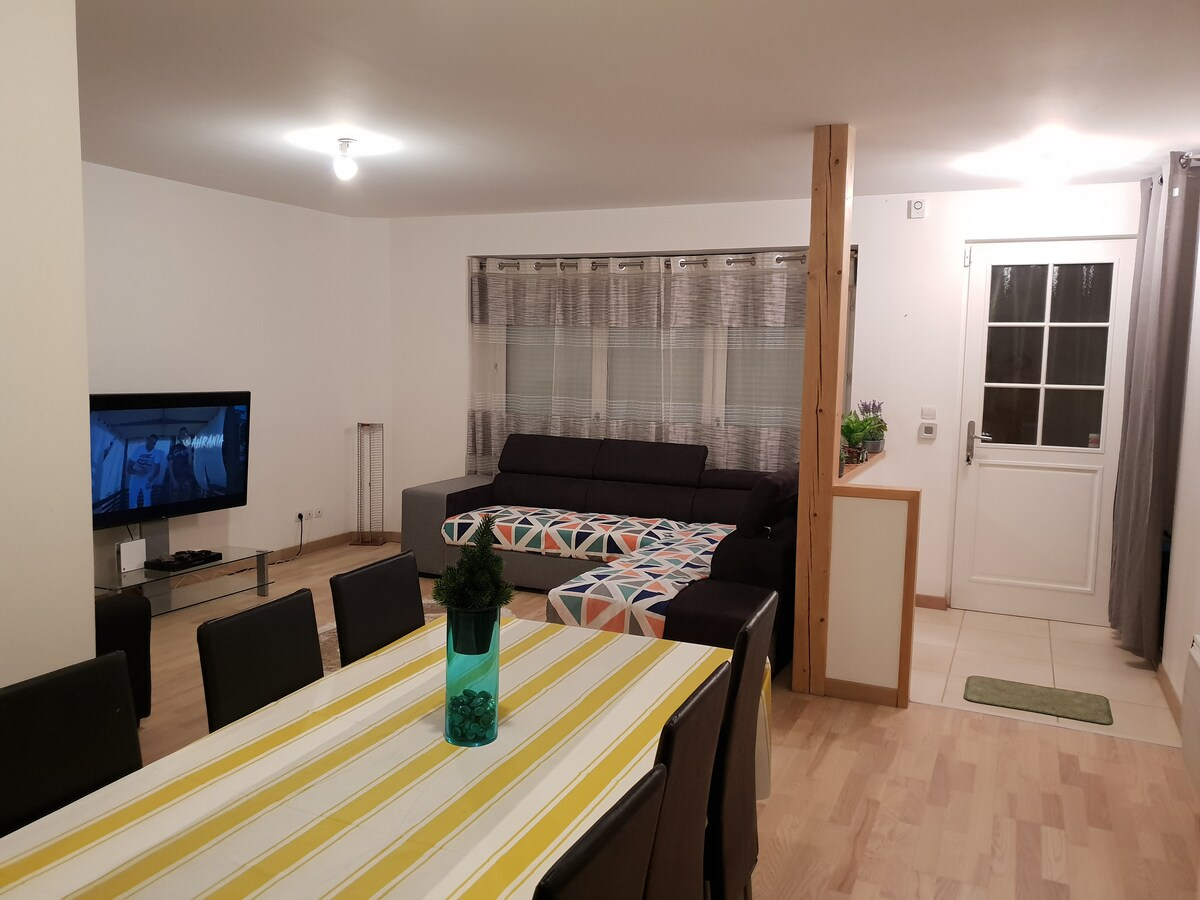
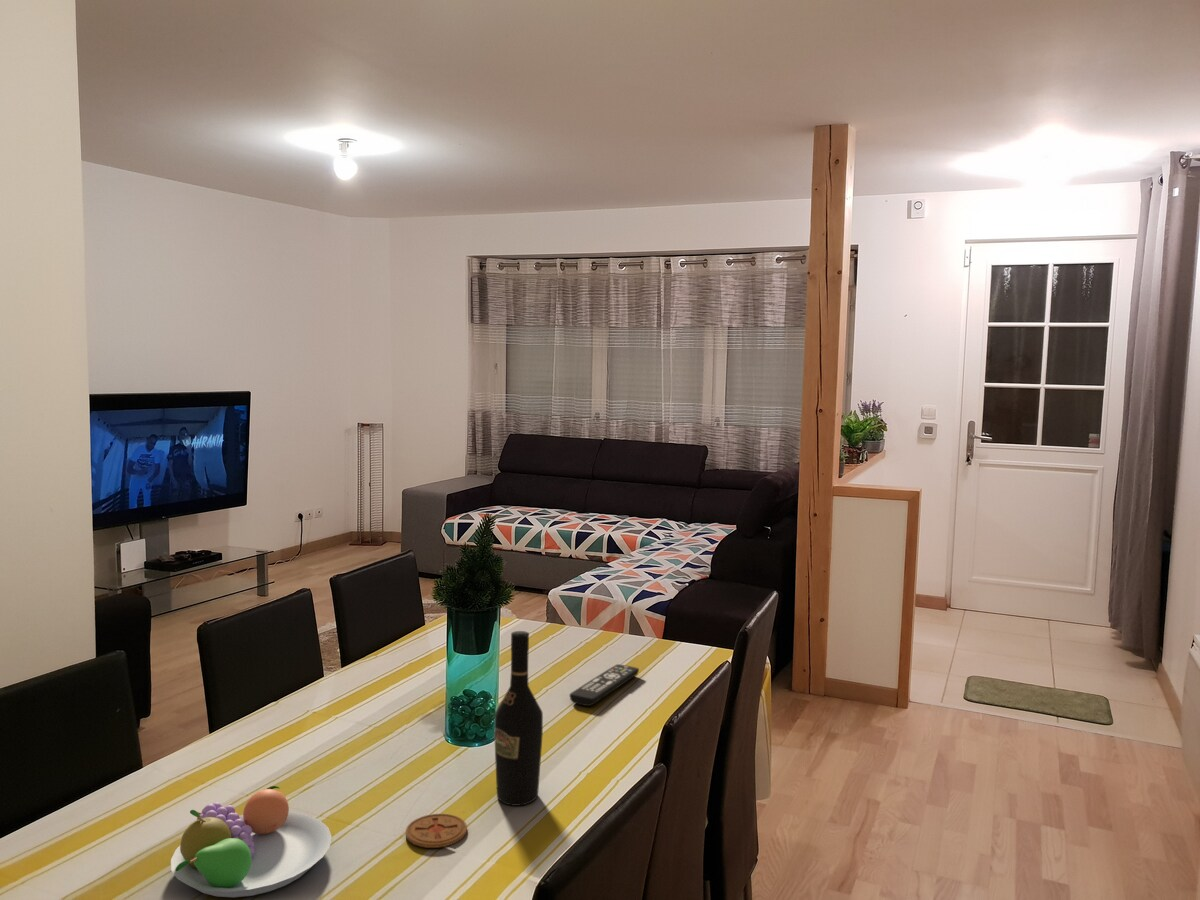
+ coaster [405,813,468,849]
+ remote control [569,663,640,707]
+ fruit bowl [170,785,333,898]
+ wine bottle [493,630,544,807]
